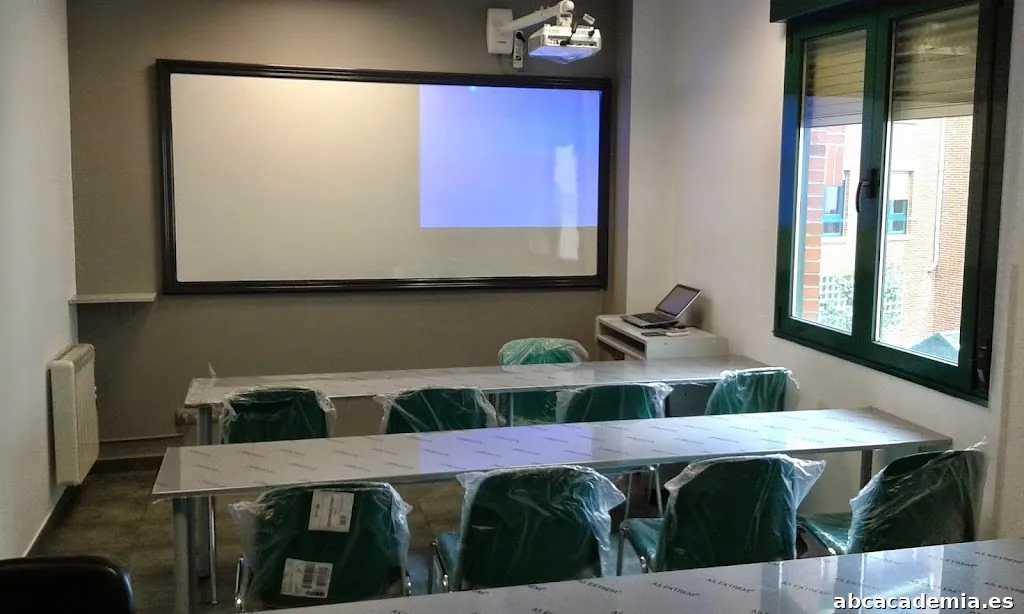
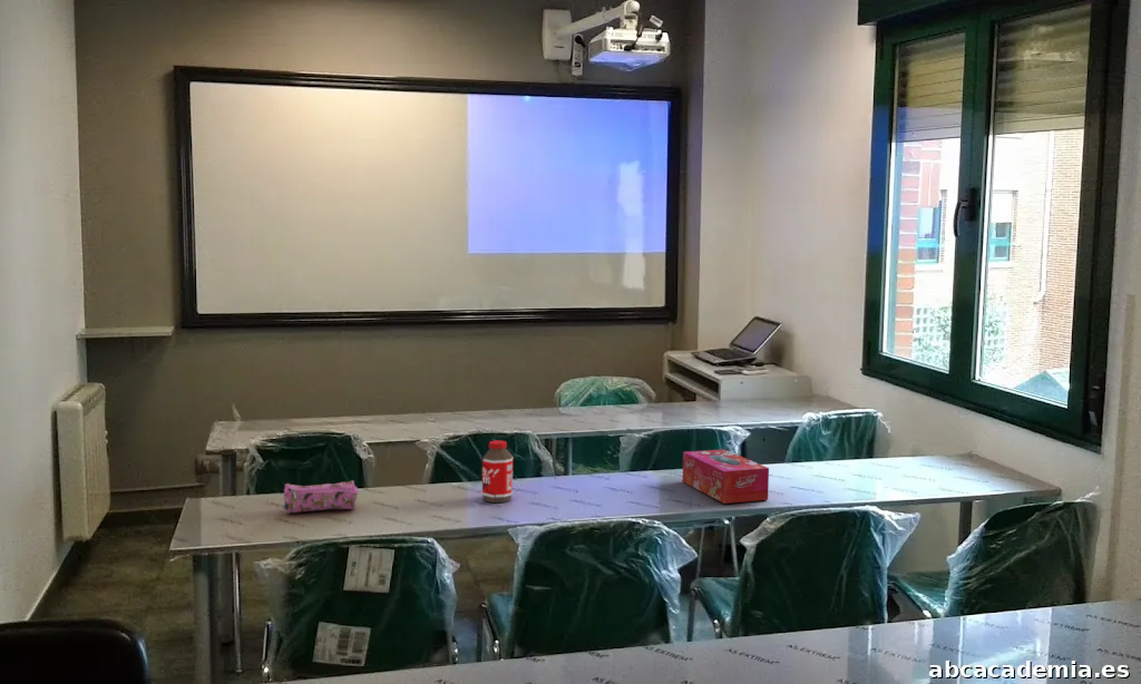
+ tissue box [682,449,770,505]
+ bottle [481,439,514,504]
+ pencil case [283,479,359,514]
